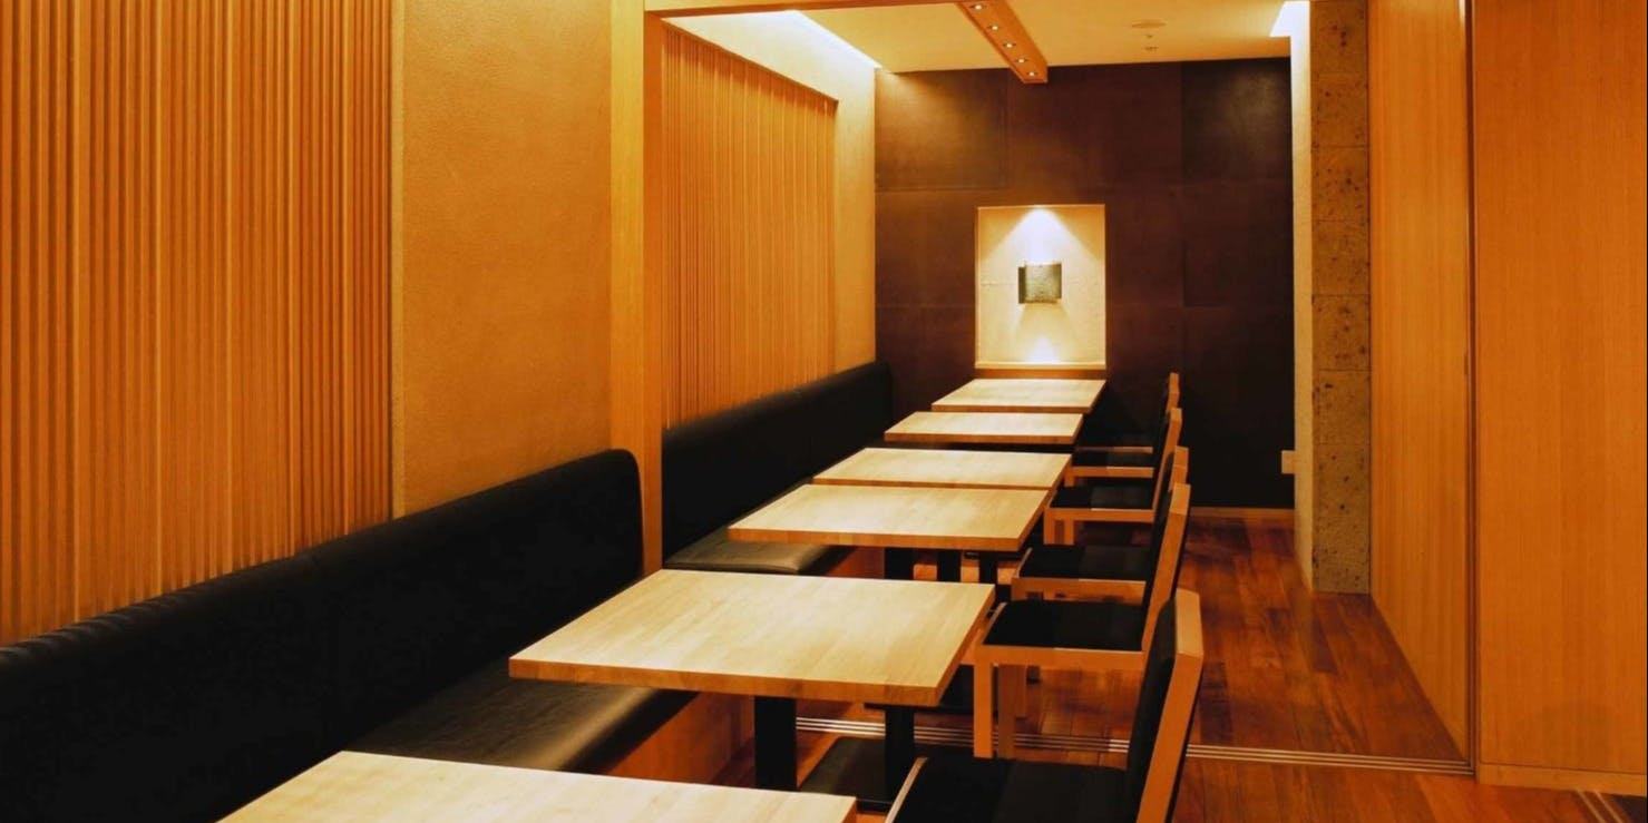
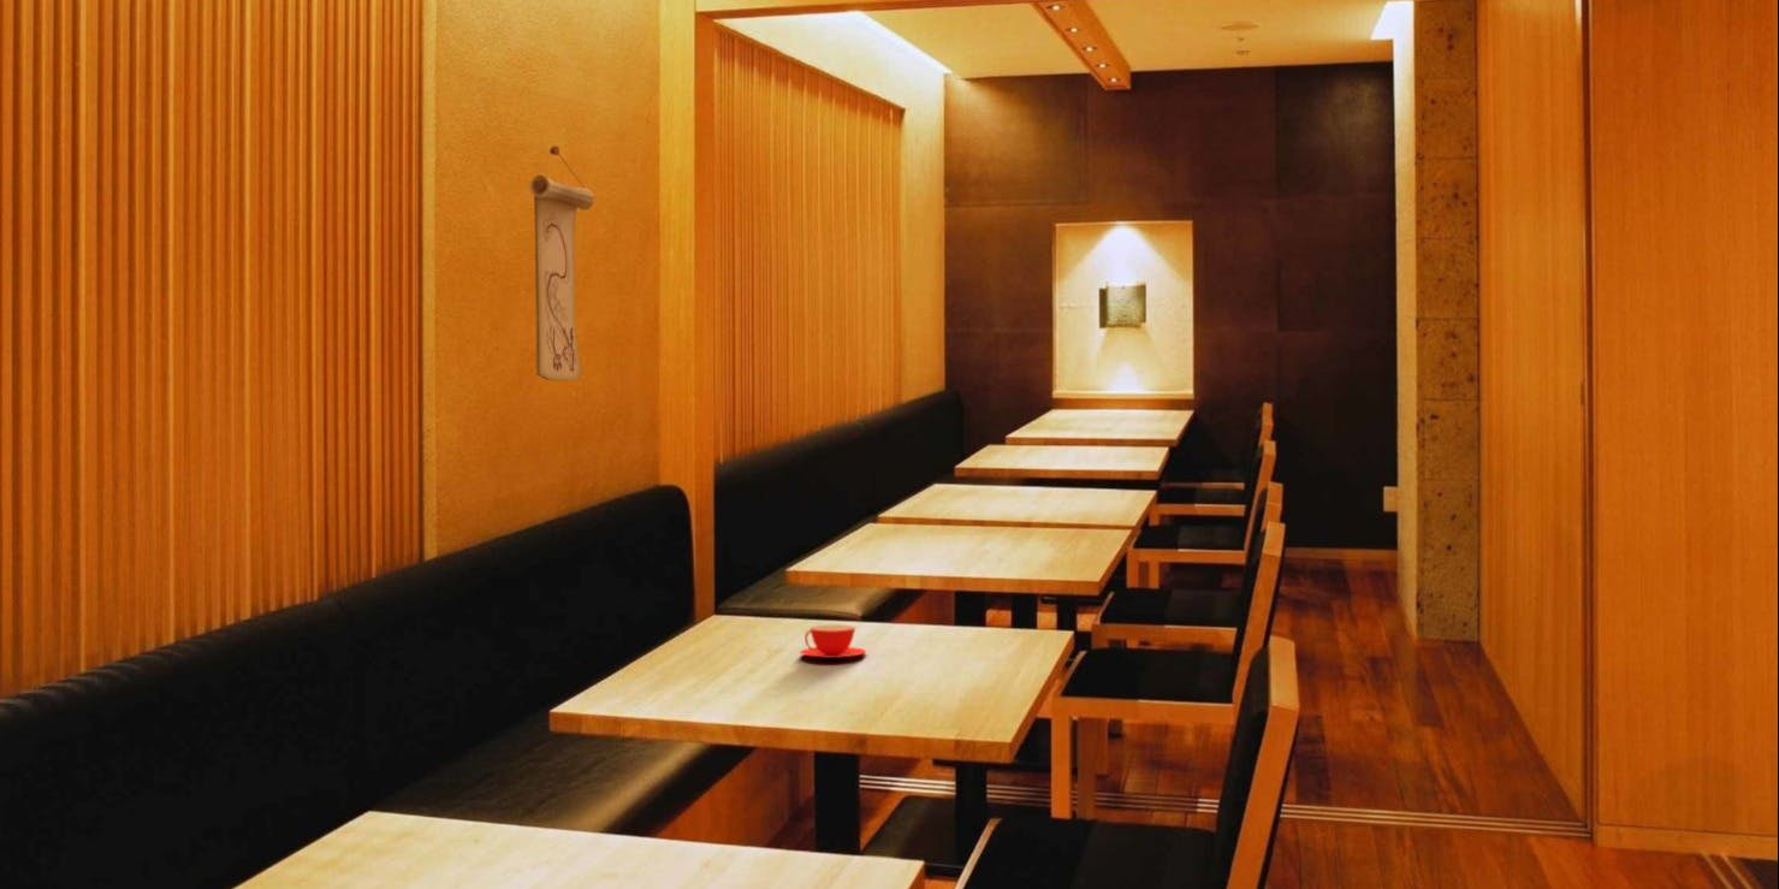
+ teacup [799,623,867,659]
+ wall scroll [528,144,595,383]
